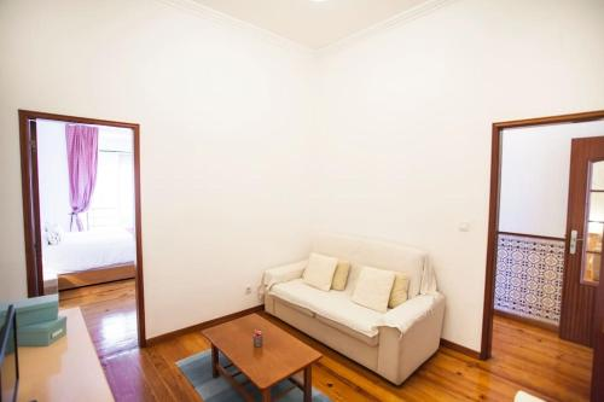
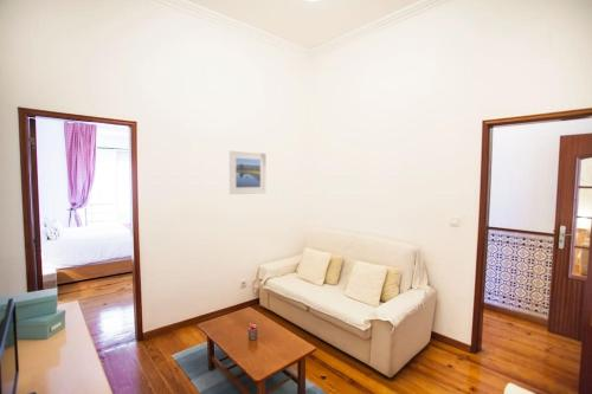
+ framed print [229,150,266,195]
